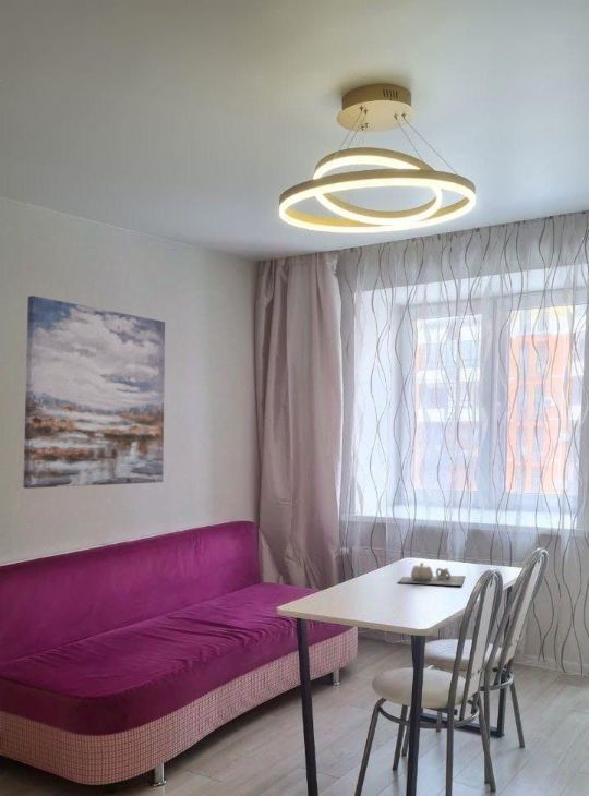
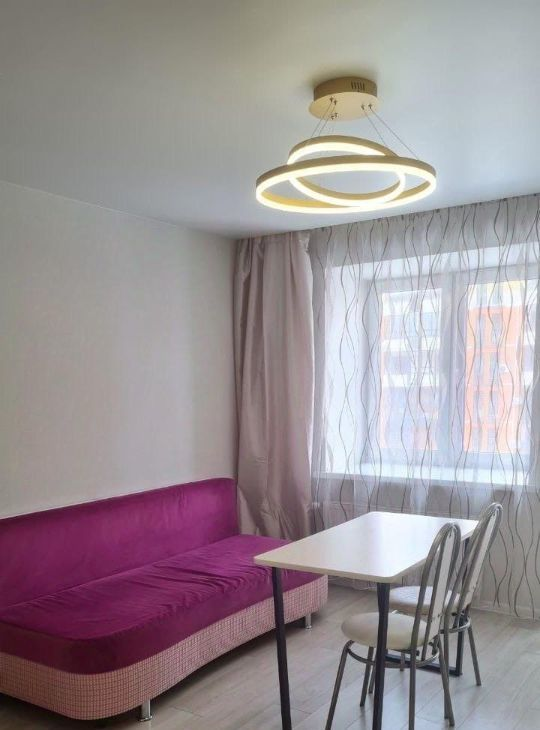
- wall art [22,294,166,490]
- teapot [397,562,467,587]
